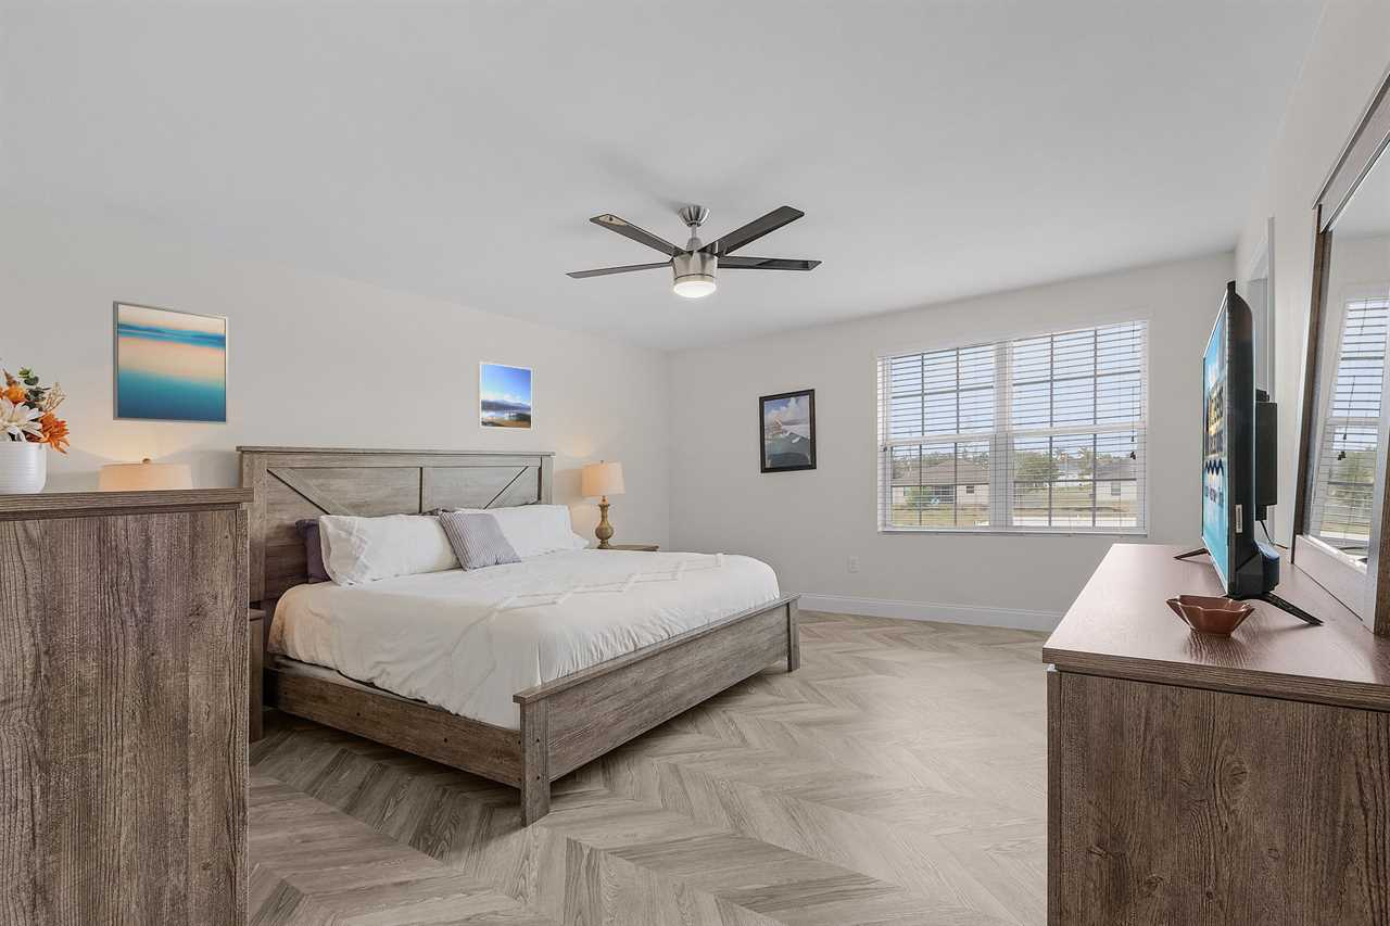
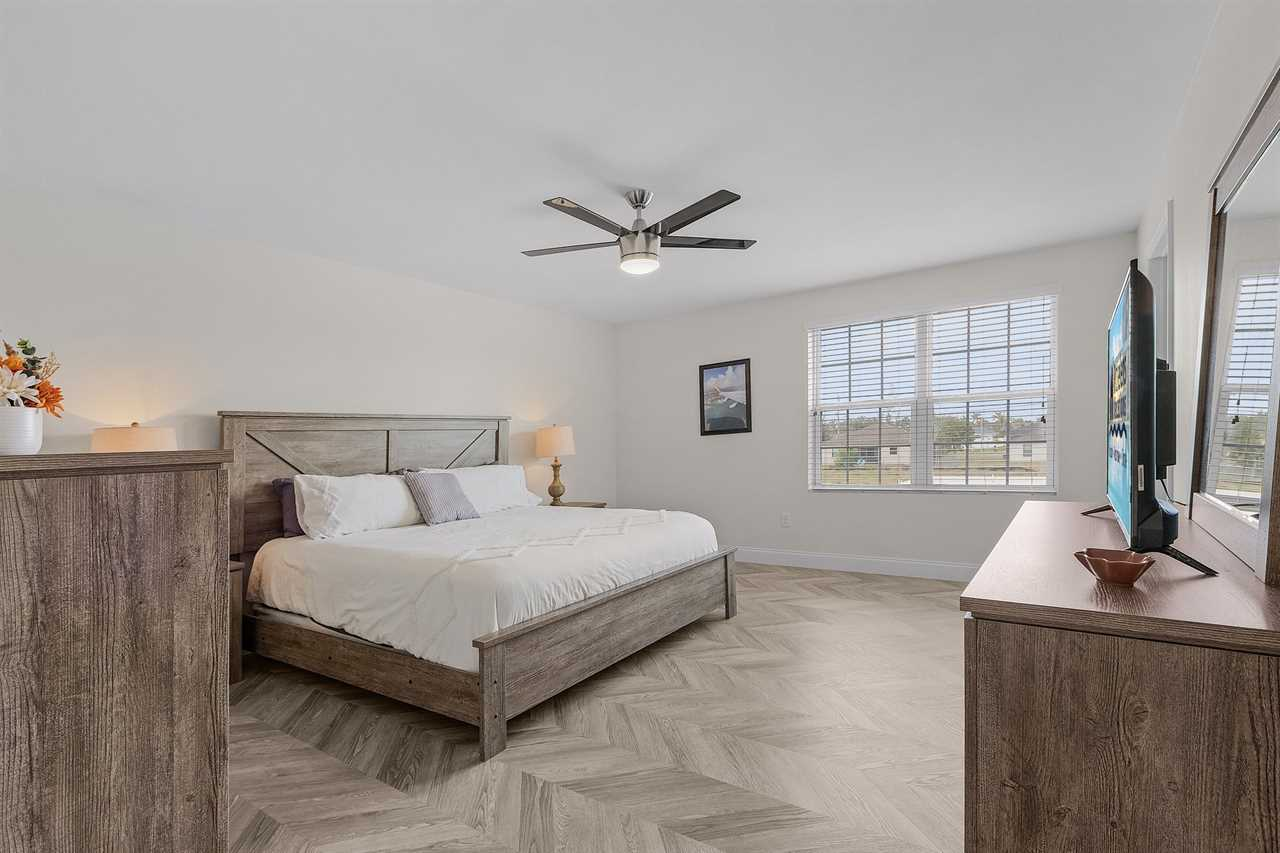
- wall art [112,300,229,426]
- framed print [477,361,533,431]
